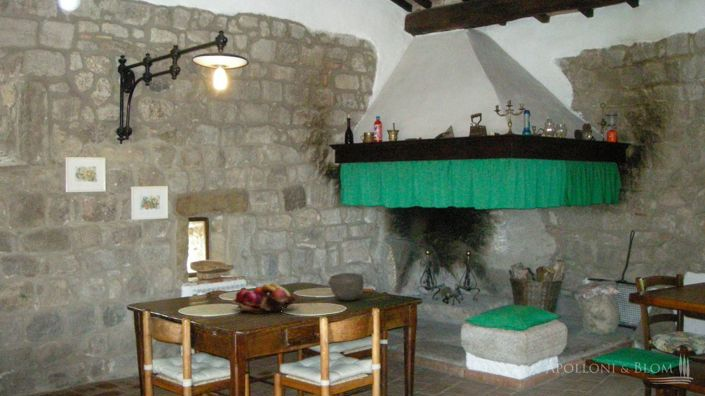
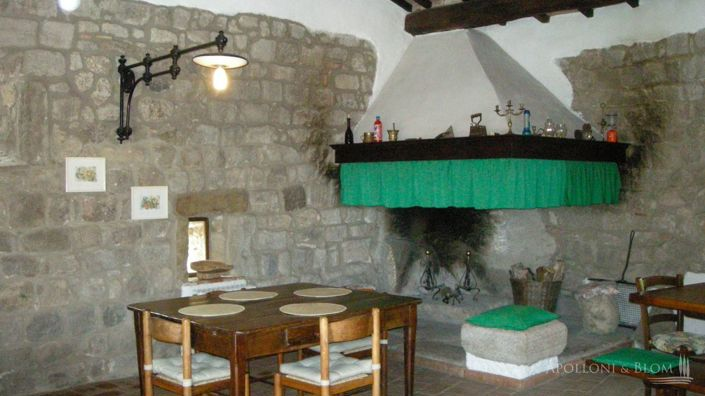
- bowl [327,272,365,302]
- fruit basket [231,283,298,315]
